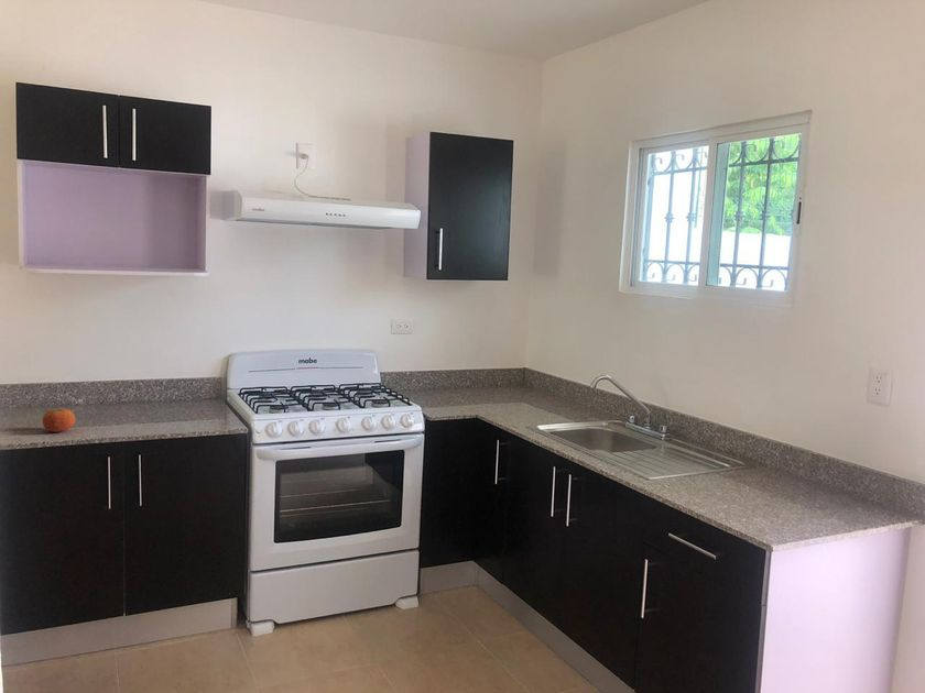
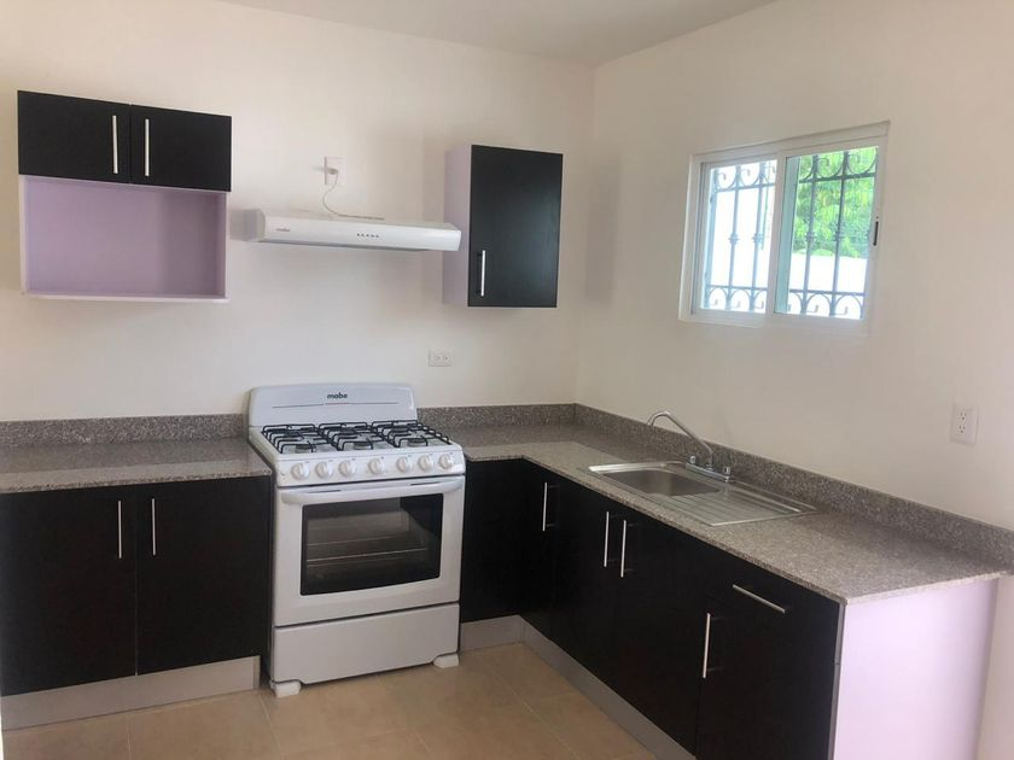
- fruit [42,407,76,433]
